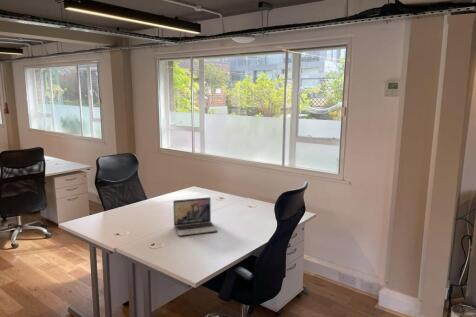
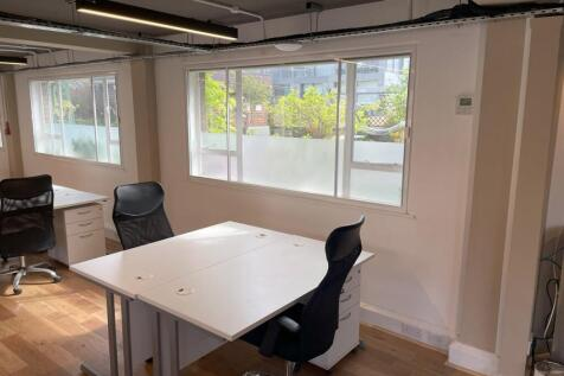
- laptop [172,196,218,237]
